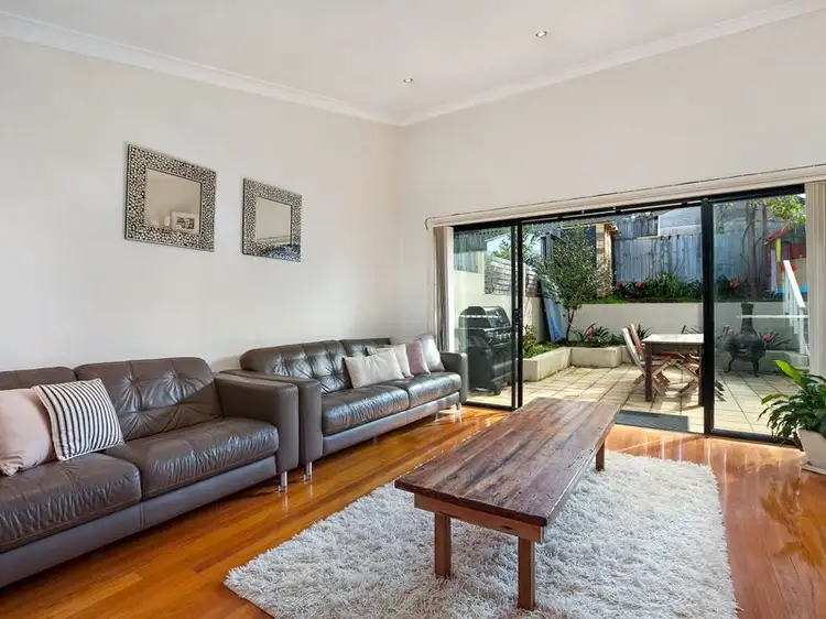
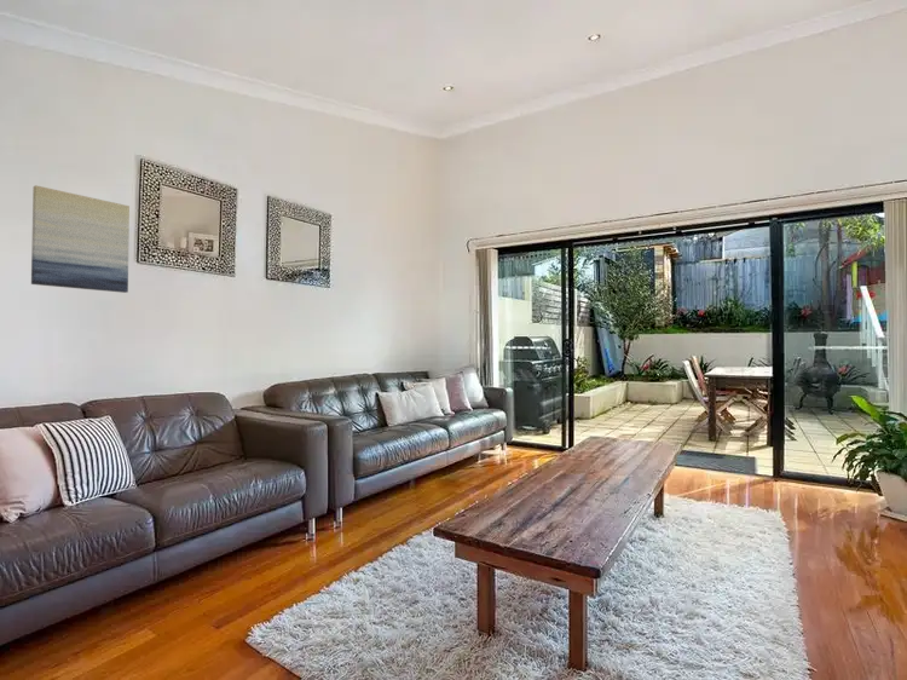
+ wall art [30,184,131,294]
